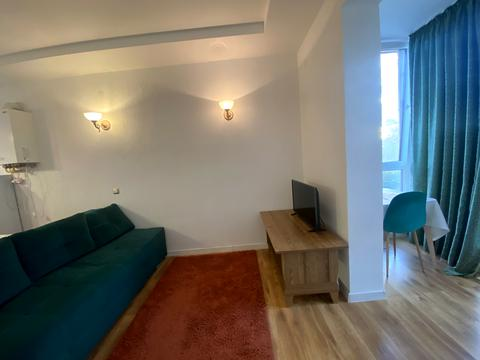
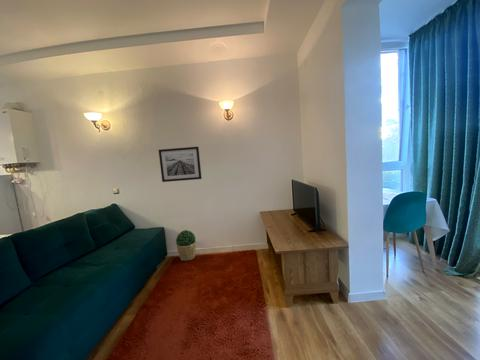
+ wall art [158,146,203,183]
+ potted plant [175,229,197,262]
